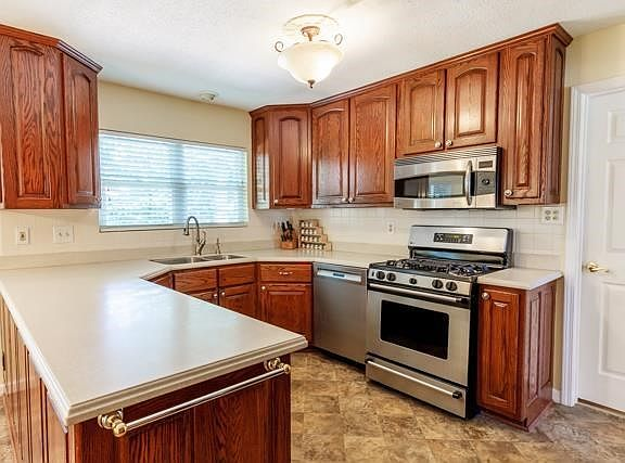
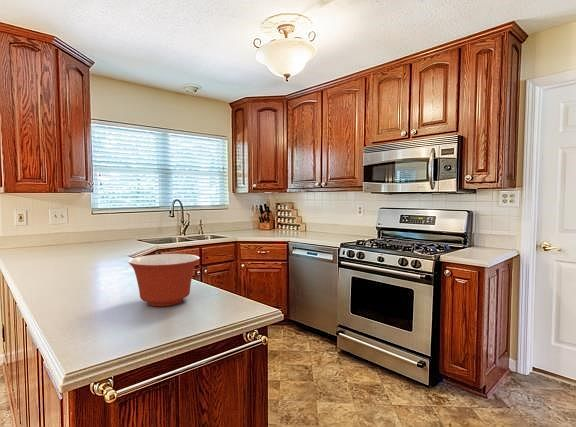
+ mixing bowl [127,253,201,307]
